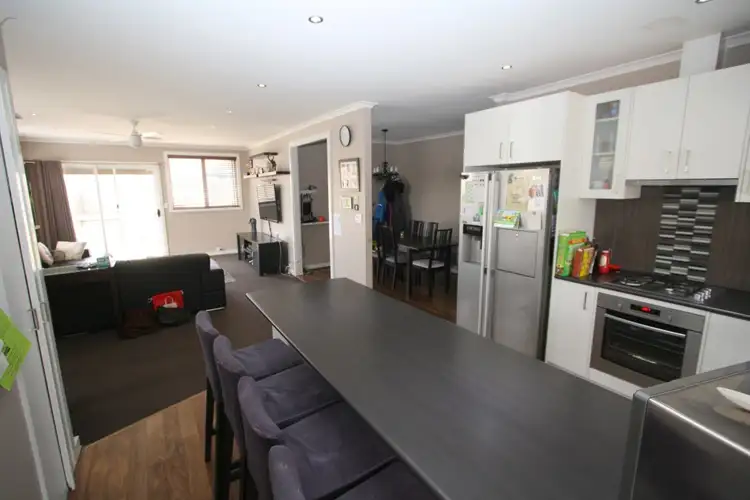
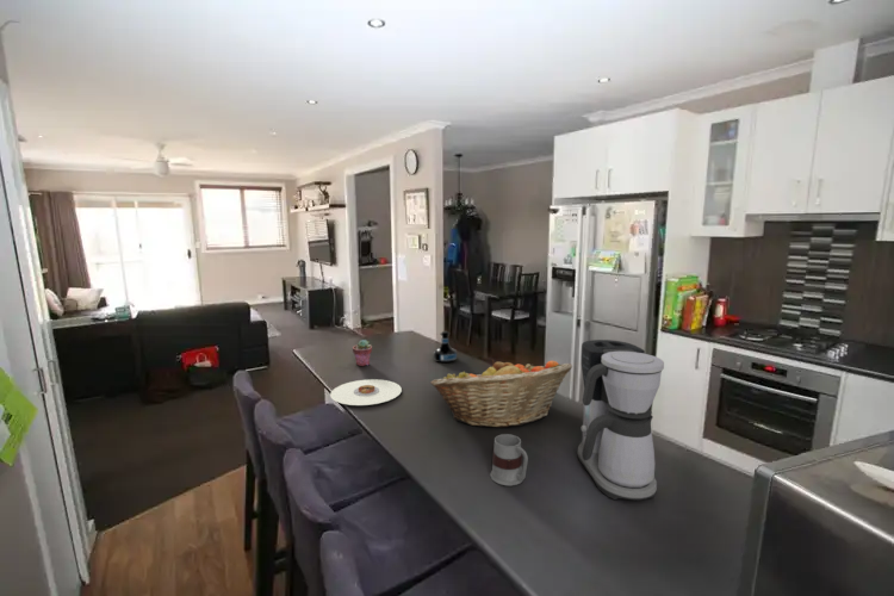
+ tequila bottle [433,330,458,364]
+ potted succulent [352,339,373,367]
+ coffee maker [577,339,665,501]
+ fruit basket [429,358,573,429]
+ plate [329,378,403,406]
+ mug [489,433,529,486]
